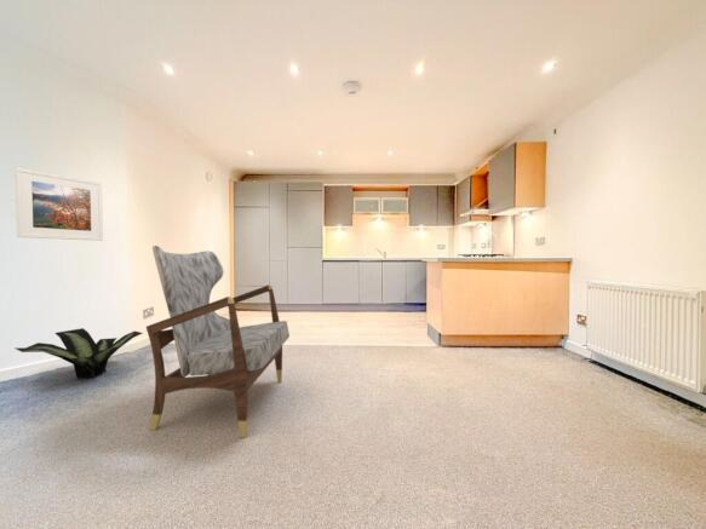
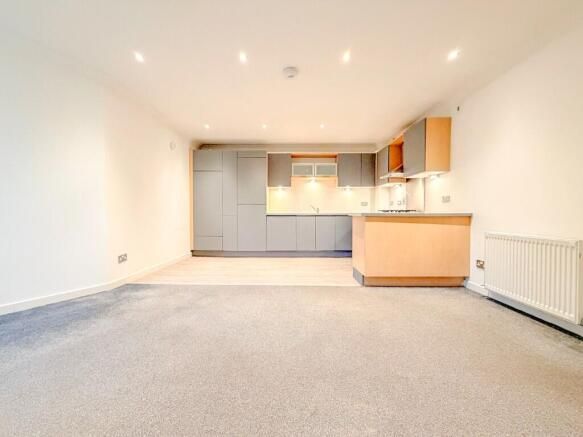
- armchair [145,245,291,439]
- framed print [13,167,104,242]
- potted plant [13,327,144,380]
